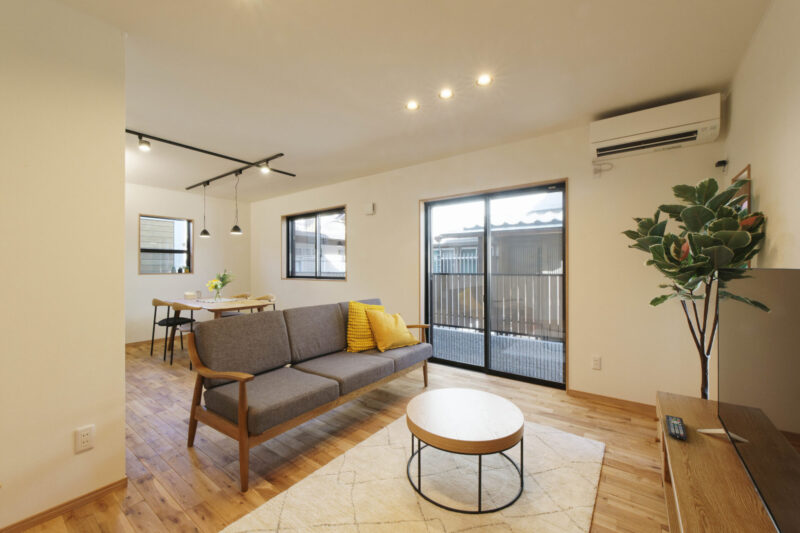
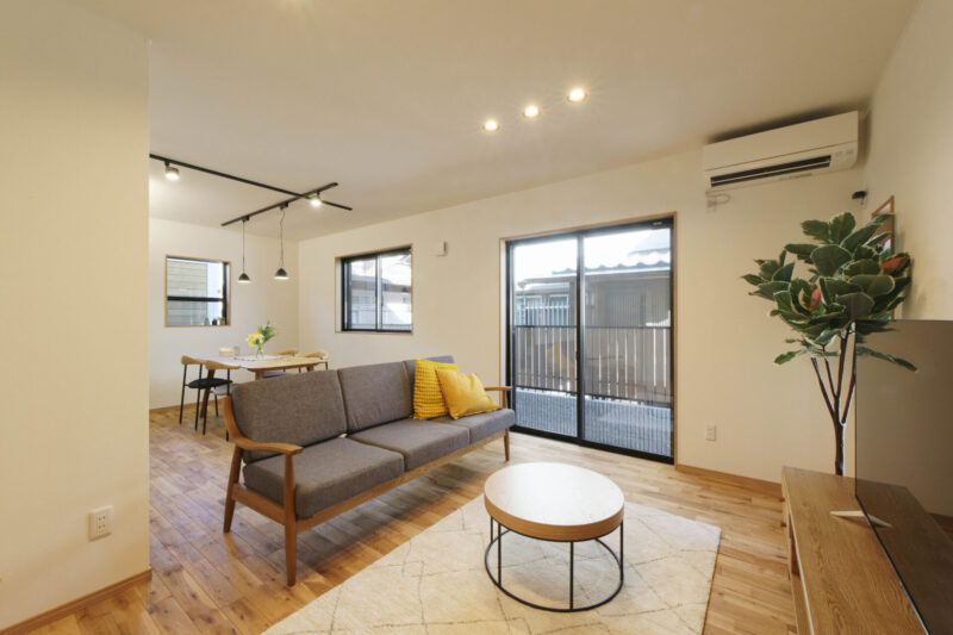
- remote control [664,414,688,441]
